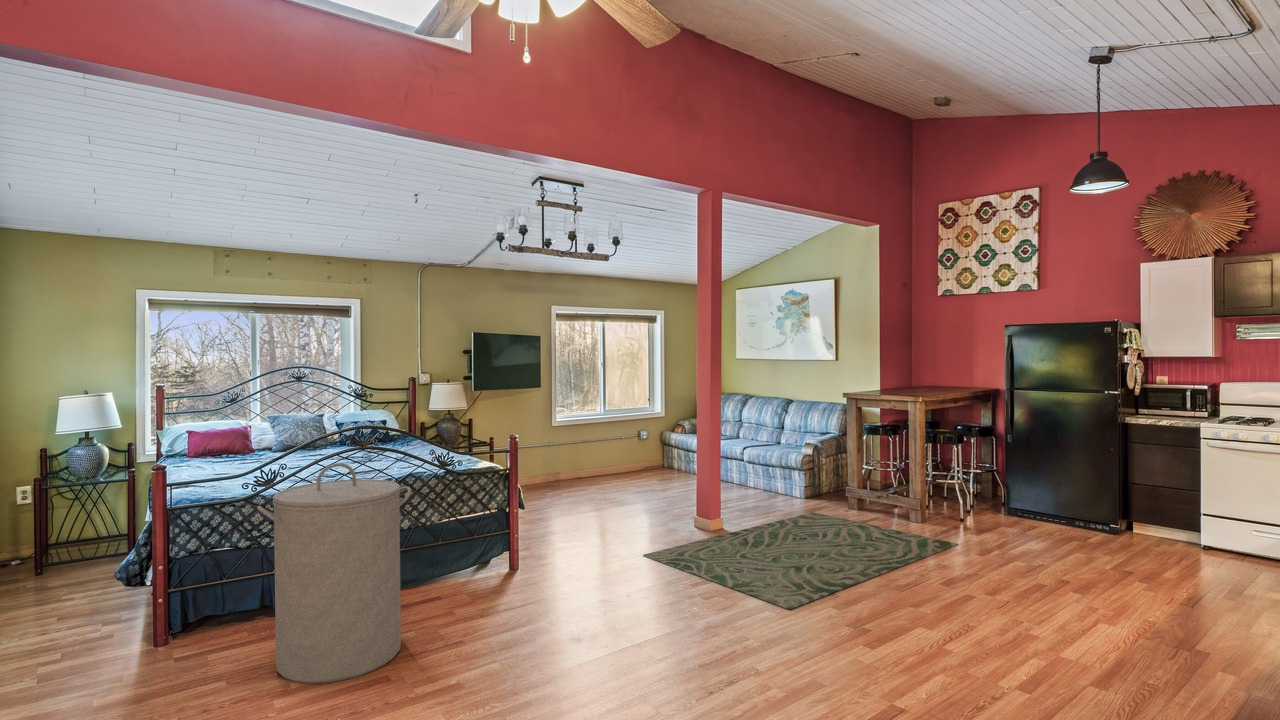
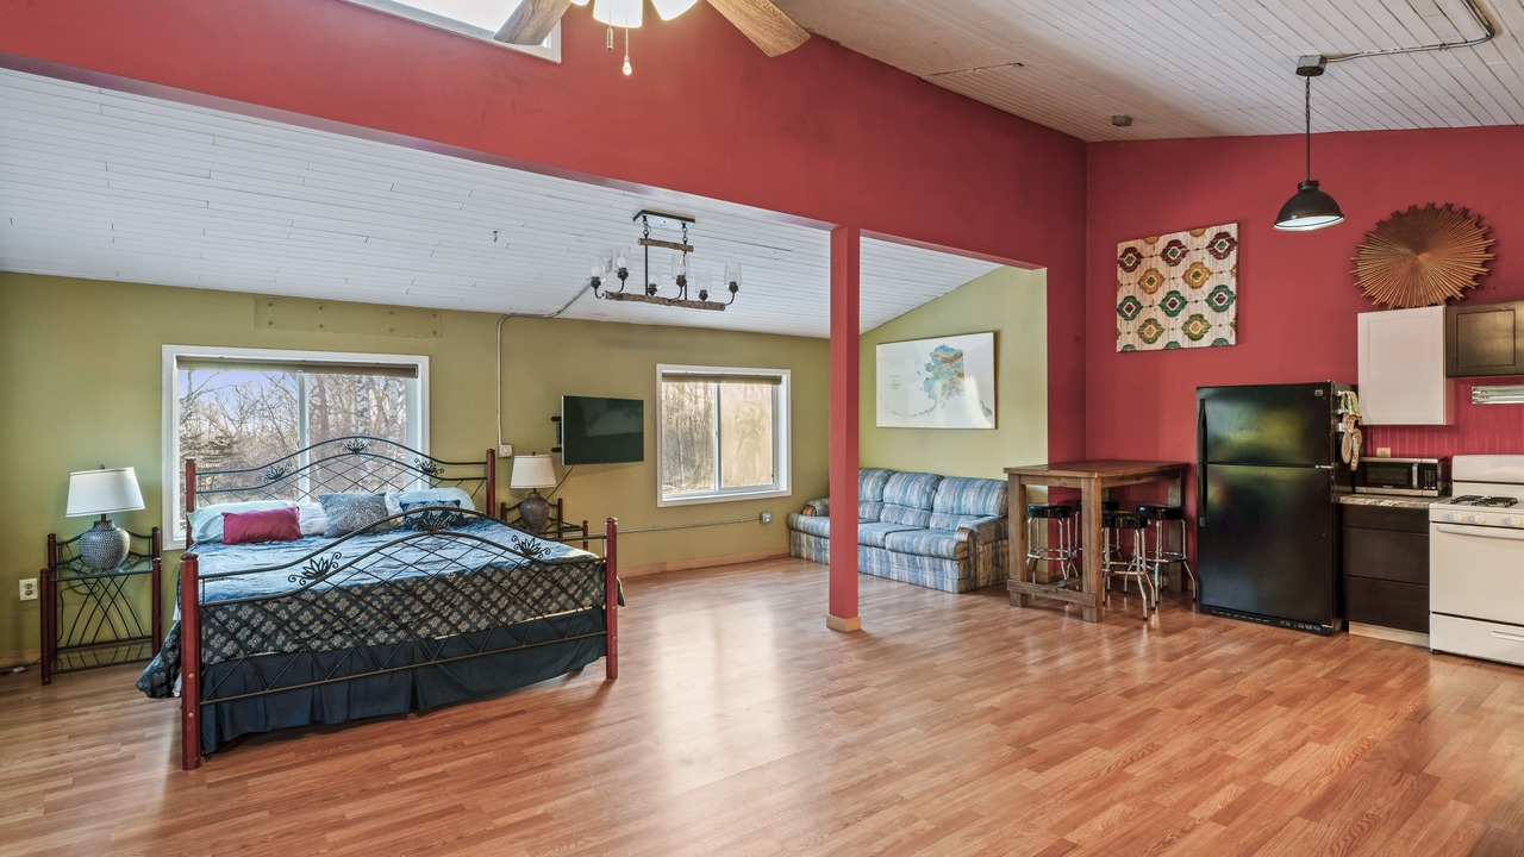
- laundry hamper [256,462,412,684]
- rug [642,511,959,610]
